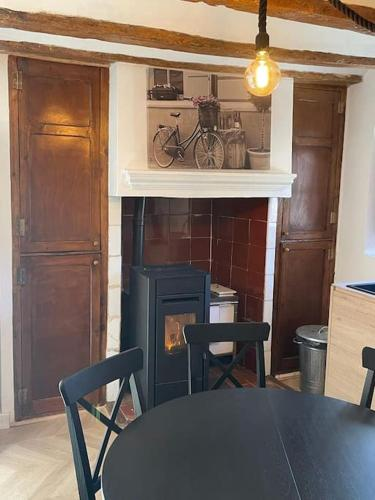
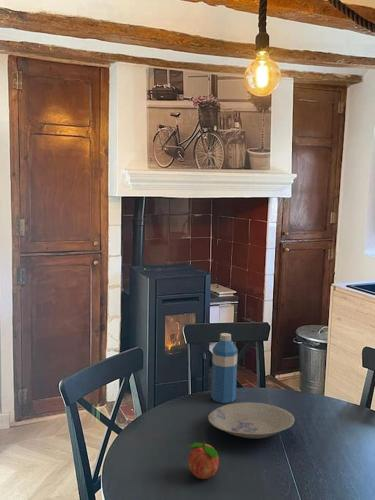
+ fruit [187,441,220,480]
+ water bottle [210,332,239,404]
+ bowl [207,401,296,439]
